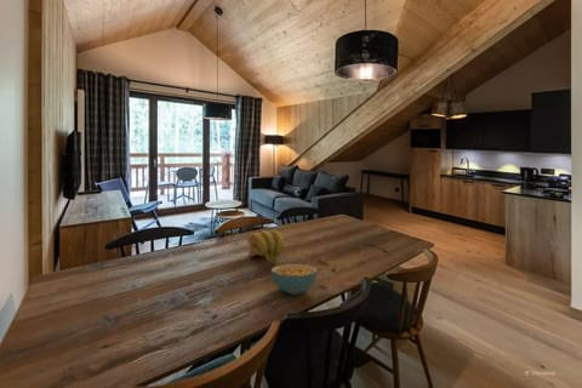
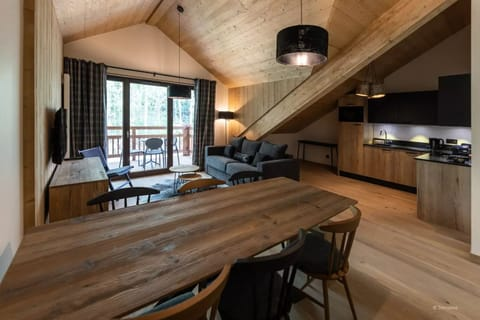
- banana bunch [246,229,285,267]
- cereal bowl [270,263,318,296]
